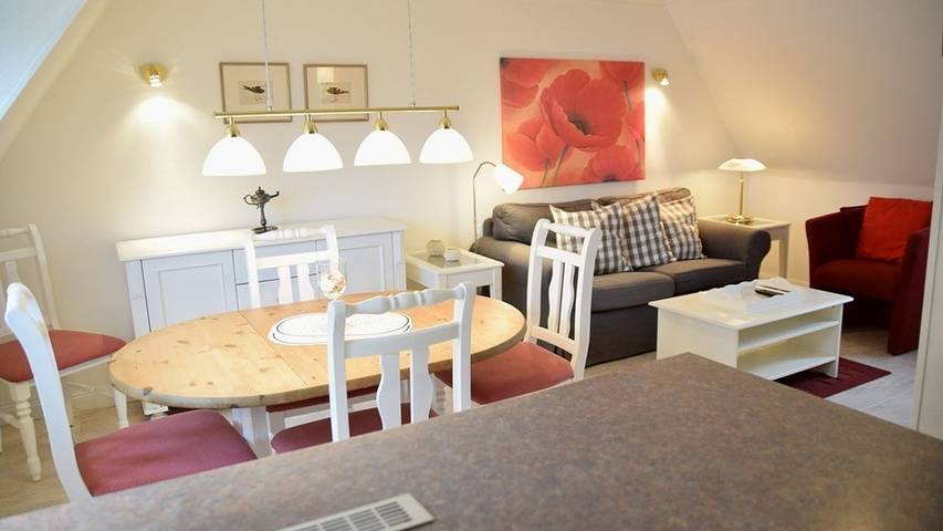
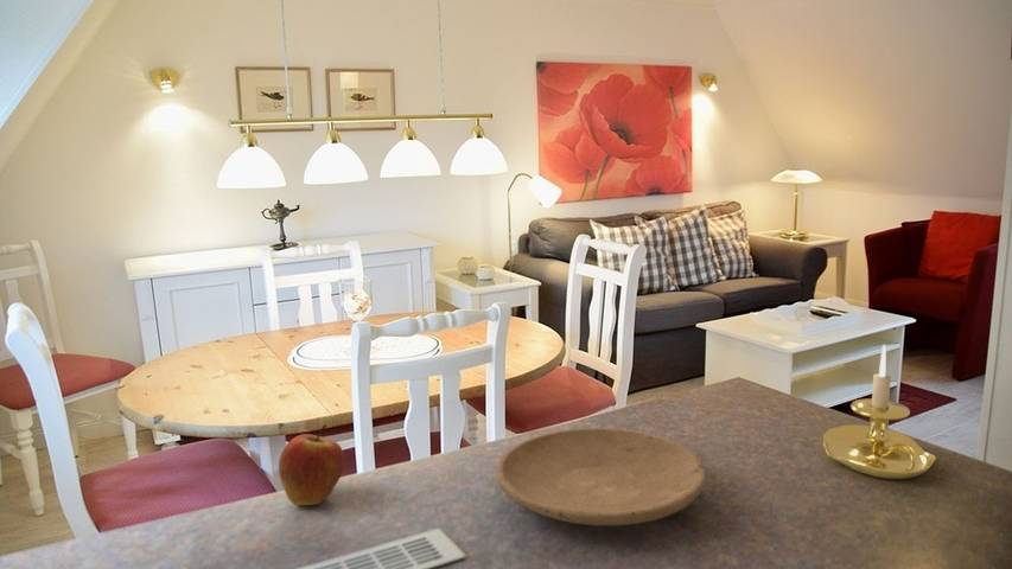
+ plate [496,427,707,526]
+ candle holder [822,344,937,480]
+ apple [278,423,345,506]
